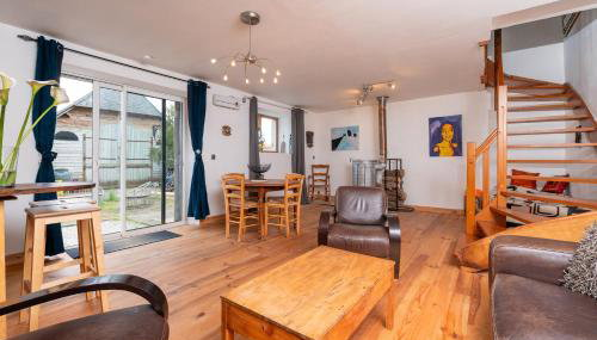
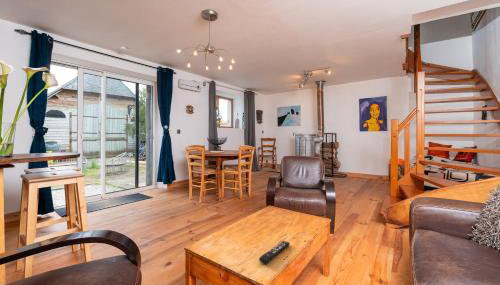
+ remote control [258,240,291,265]
